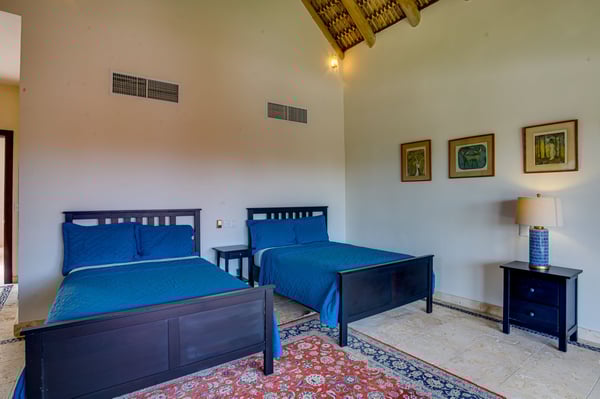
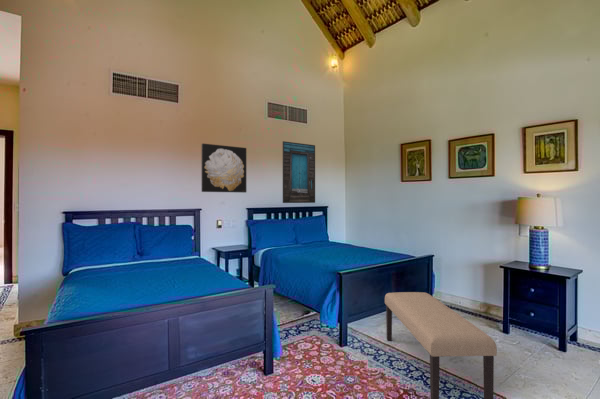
+ wall art [201,143,247,194]
+ bench [384,291,498,399]
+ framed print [282,140,316,204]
